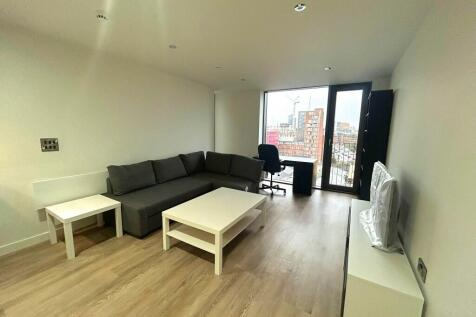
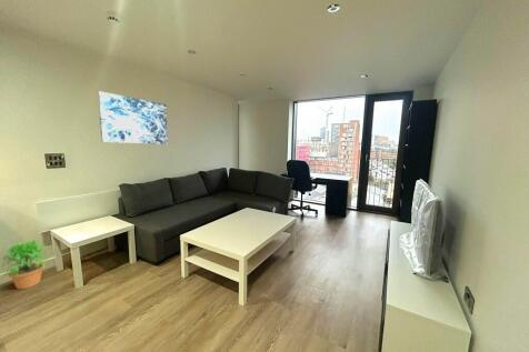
+ potted plant [0,239,52,290]
+ wall art [97,90,168,145]
